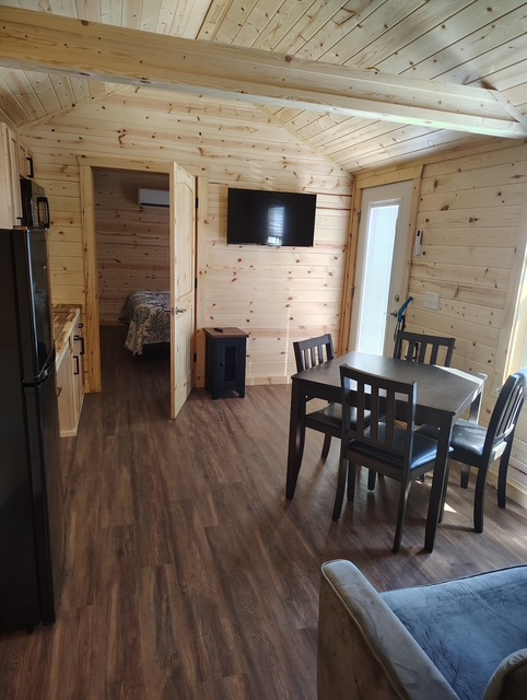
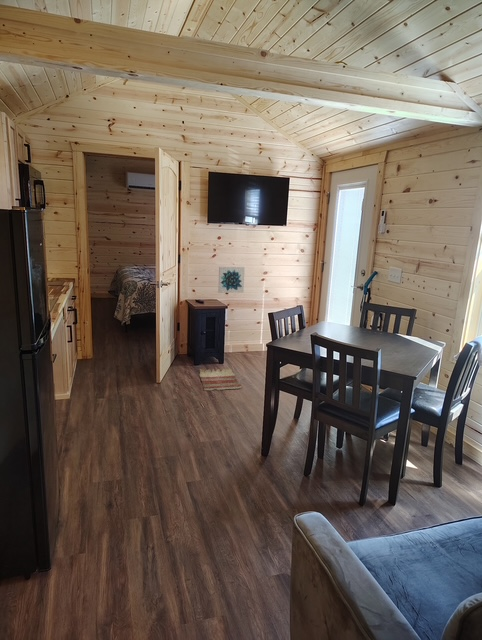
+ rug [199,368,243,391]
+ wall art [217,266,246,294]
